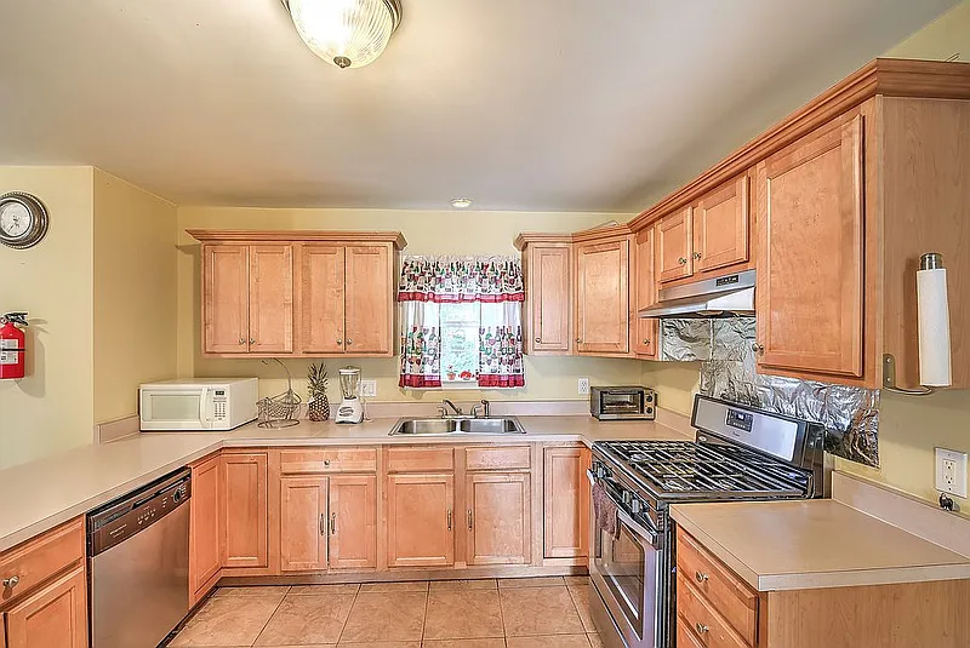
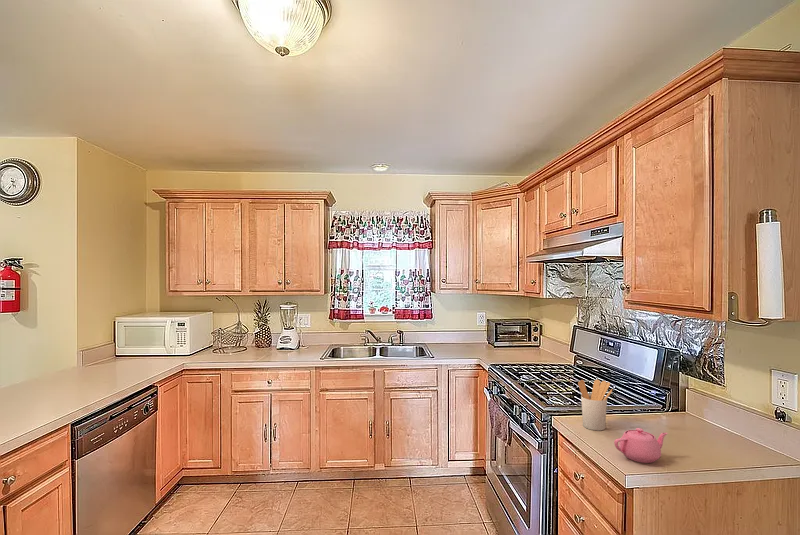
+ utensil holder [577,379,613,431]
+ teapot [613,427,669,464]
